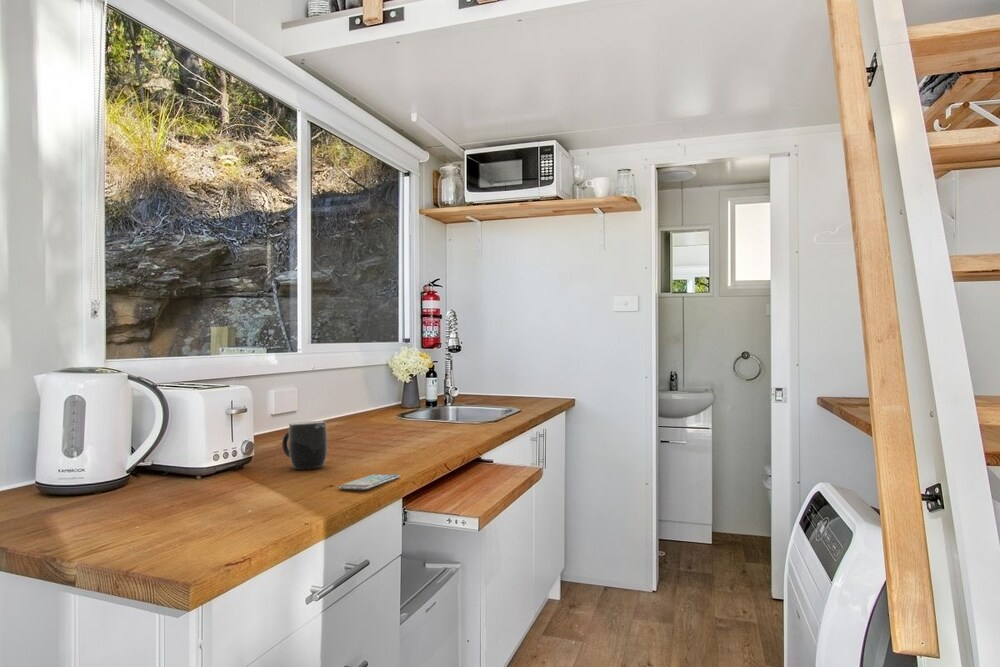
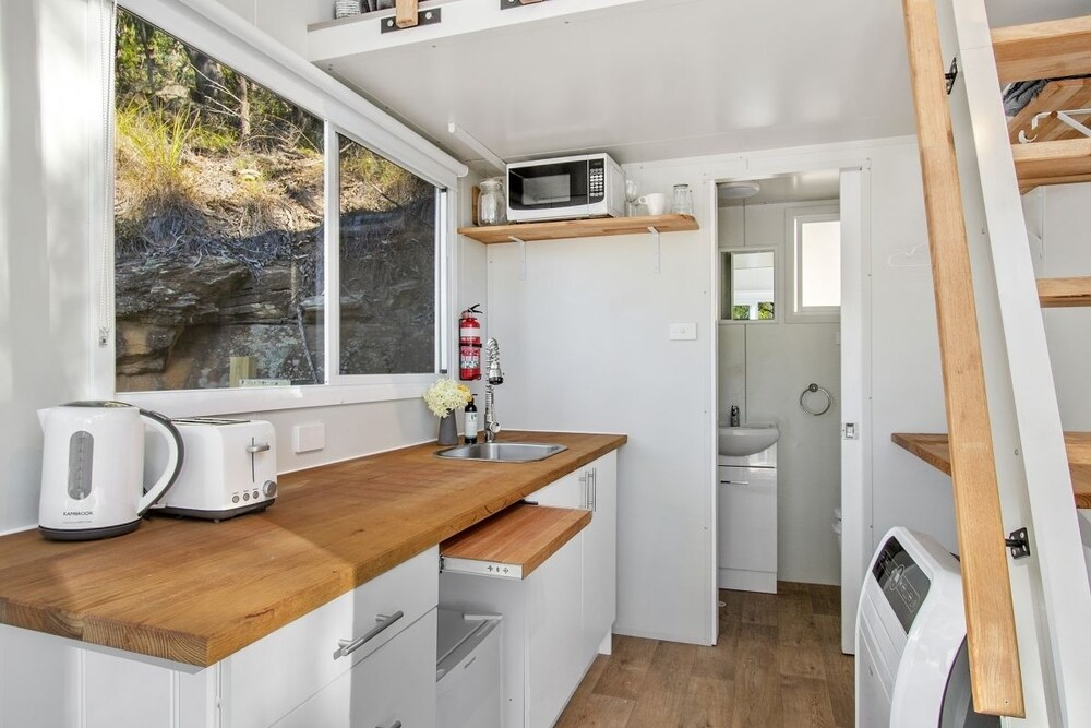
- smartphone [338,473,401,491]
- mug [281,420,328,470]
